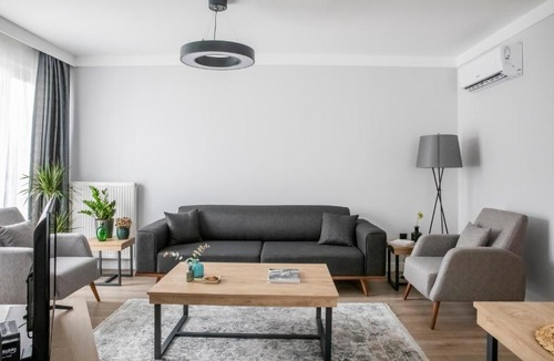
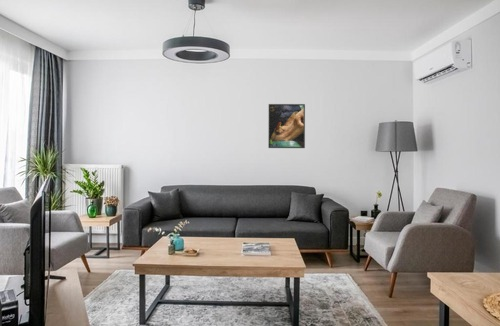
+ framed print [267,103,306,149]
